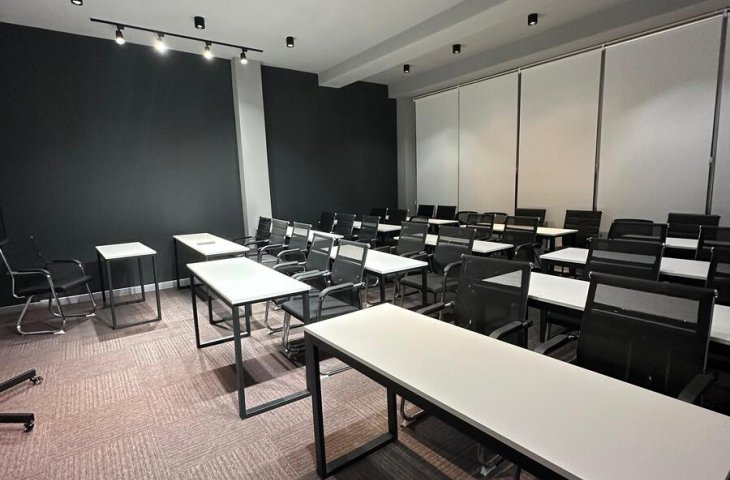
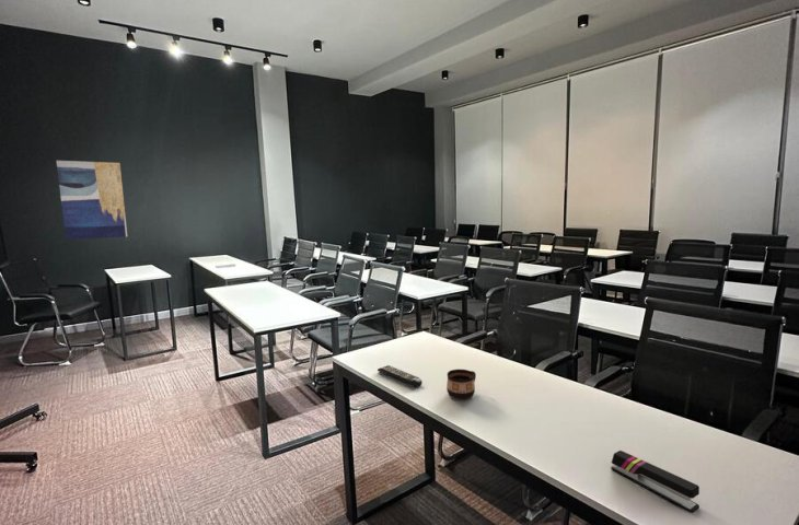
+ stapler [610,450,700,514]
+ cup [445,369,477,401]
+ remote control [377,364,424,388]
+ wall art [56,160,128,241]
